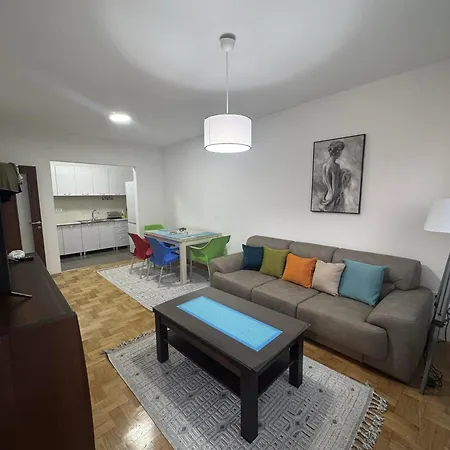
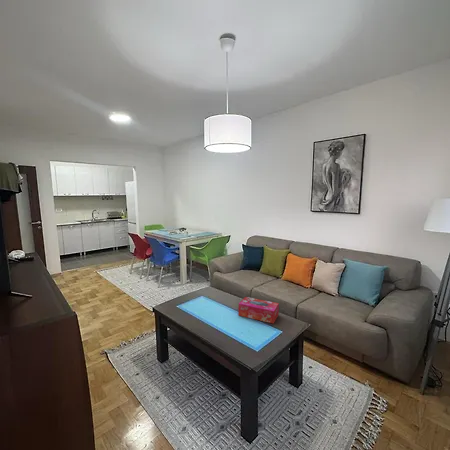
+ tissue box [237,296,280,324]
